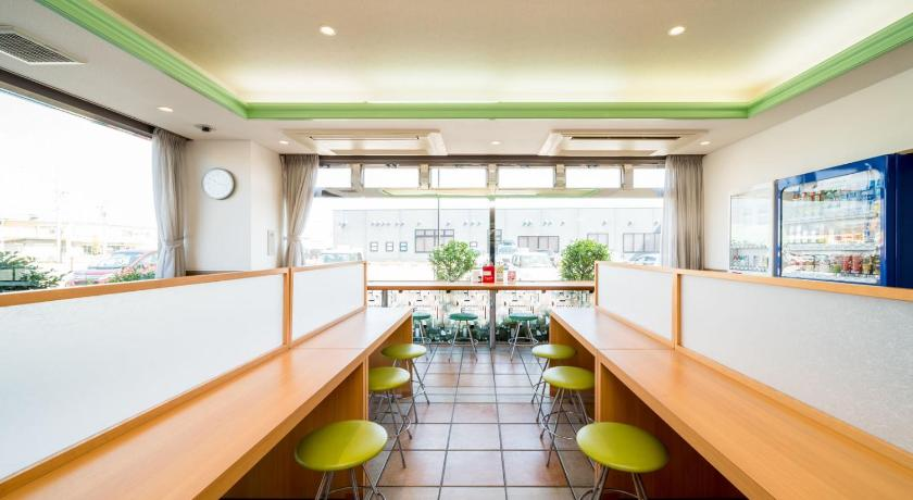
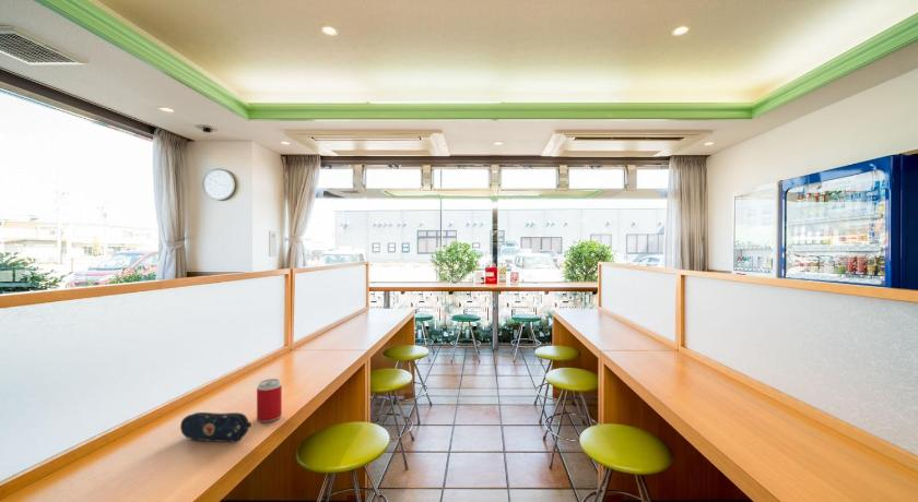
+ pencil case [179,411,252,443]
+ beverage can [256,378,283,423]
